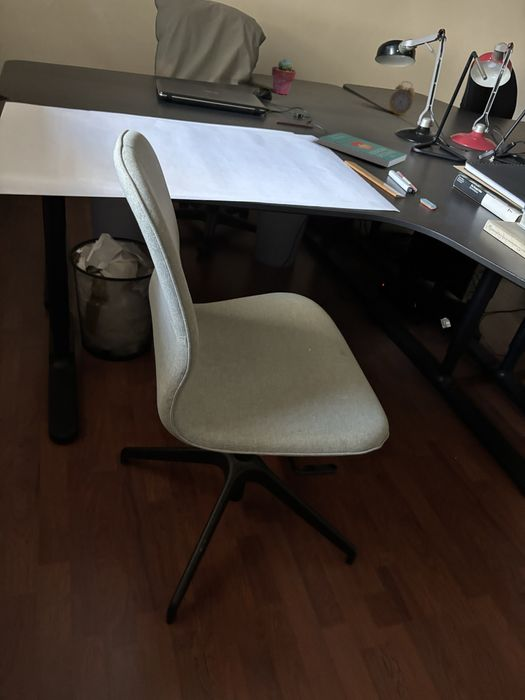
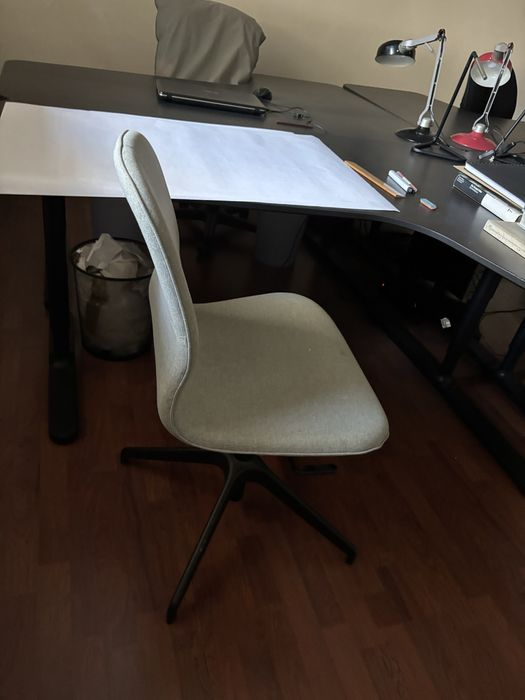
- potted succulent [271,58,297,96]
- alarm clock [388,80,416,116]
- book [317,132,408,168]
